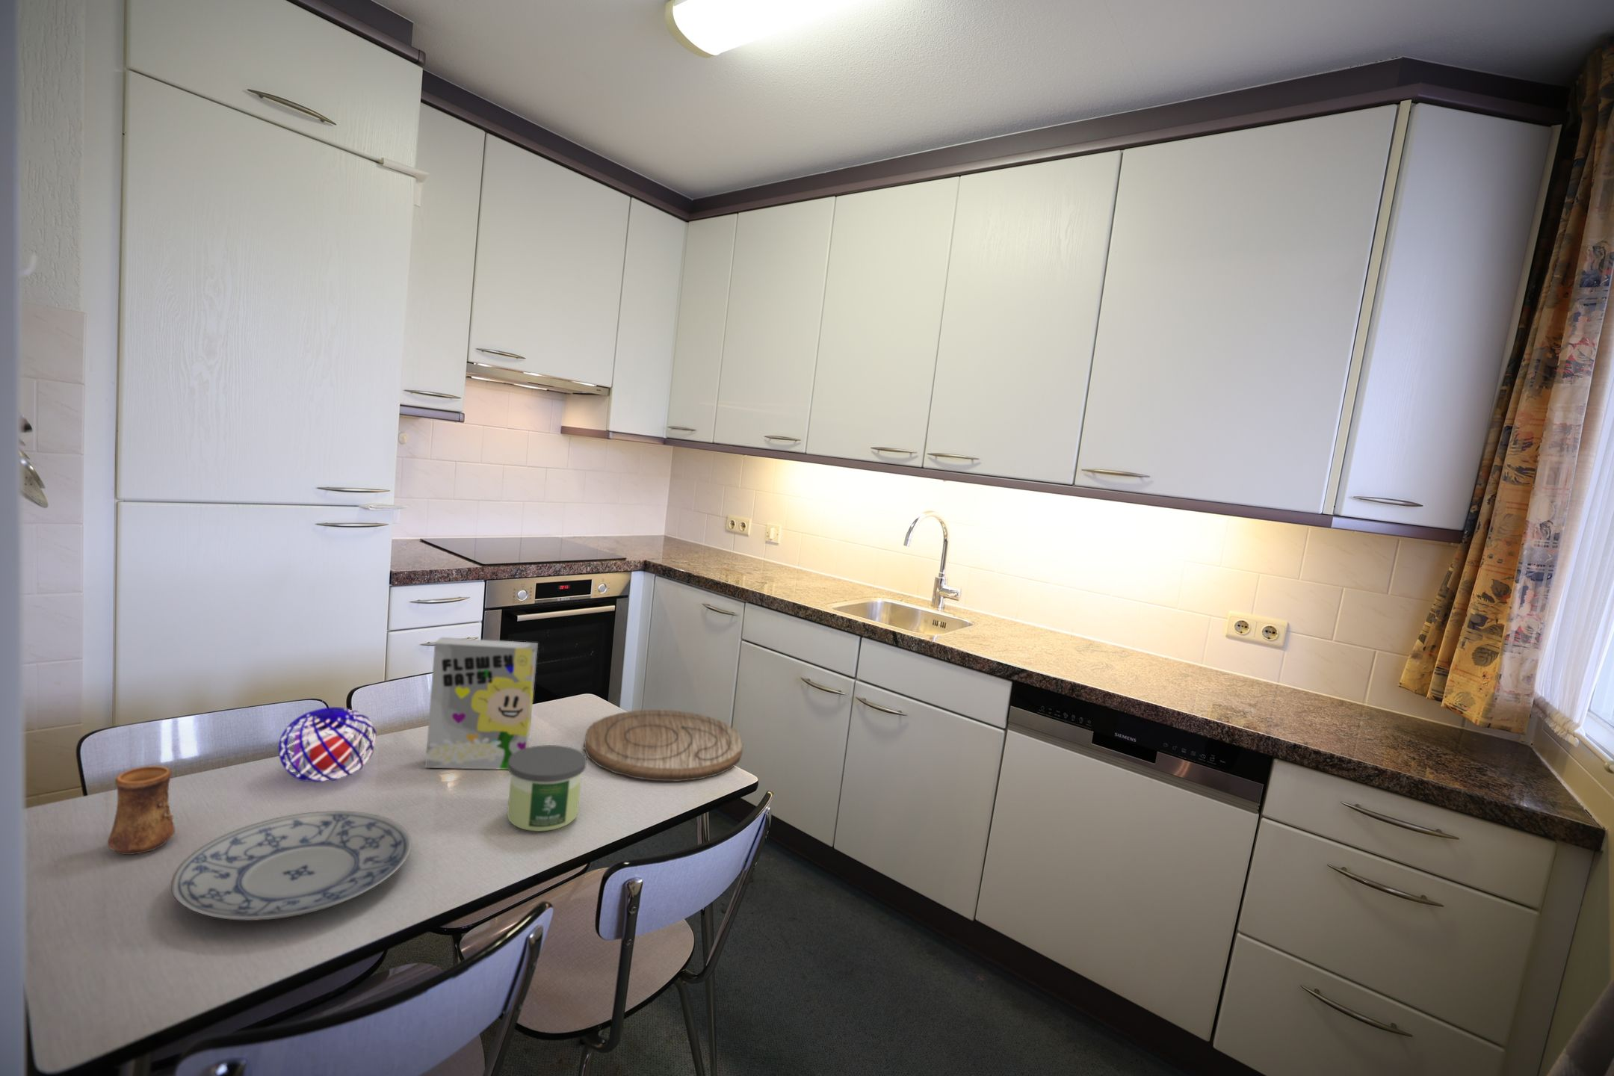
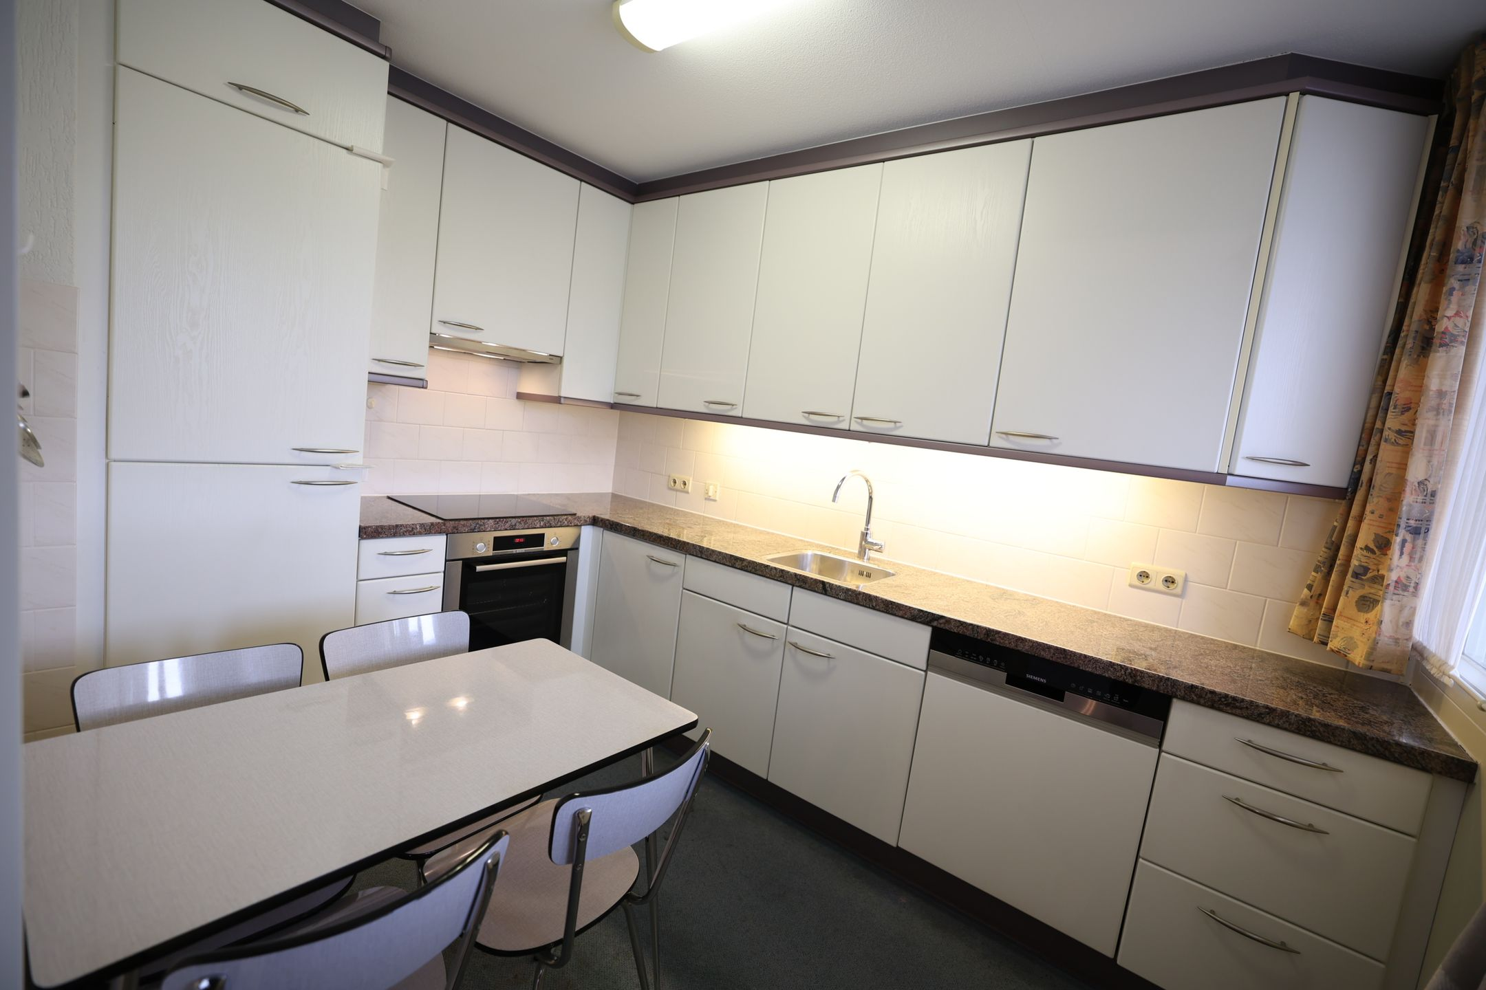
- cup [107,765,175,855]
- candle [507,745,587,832]
- decorative orb [277,706,377,783]
- cereal box [424,636,539,771]
- cutting board [584,709,745,782]
- plate [171,809,412,921]
